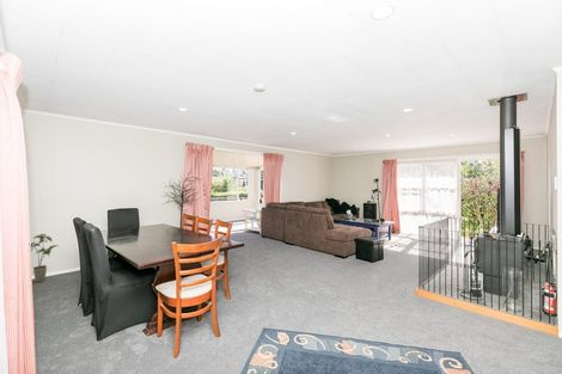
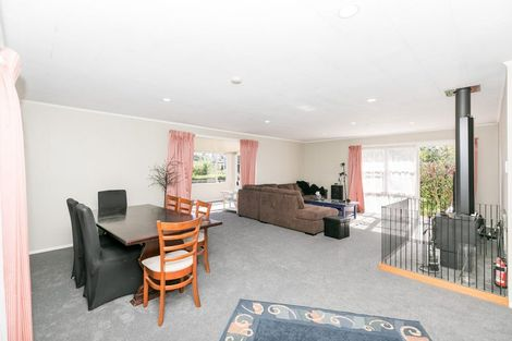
- house plant [30,233,59,283]
